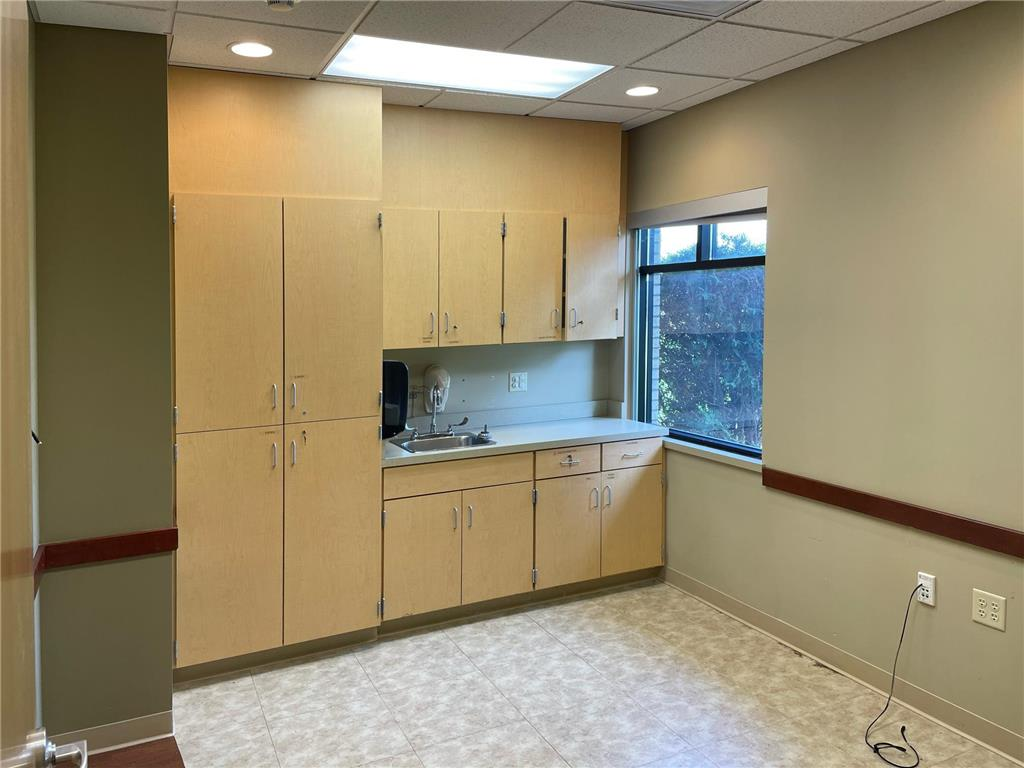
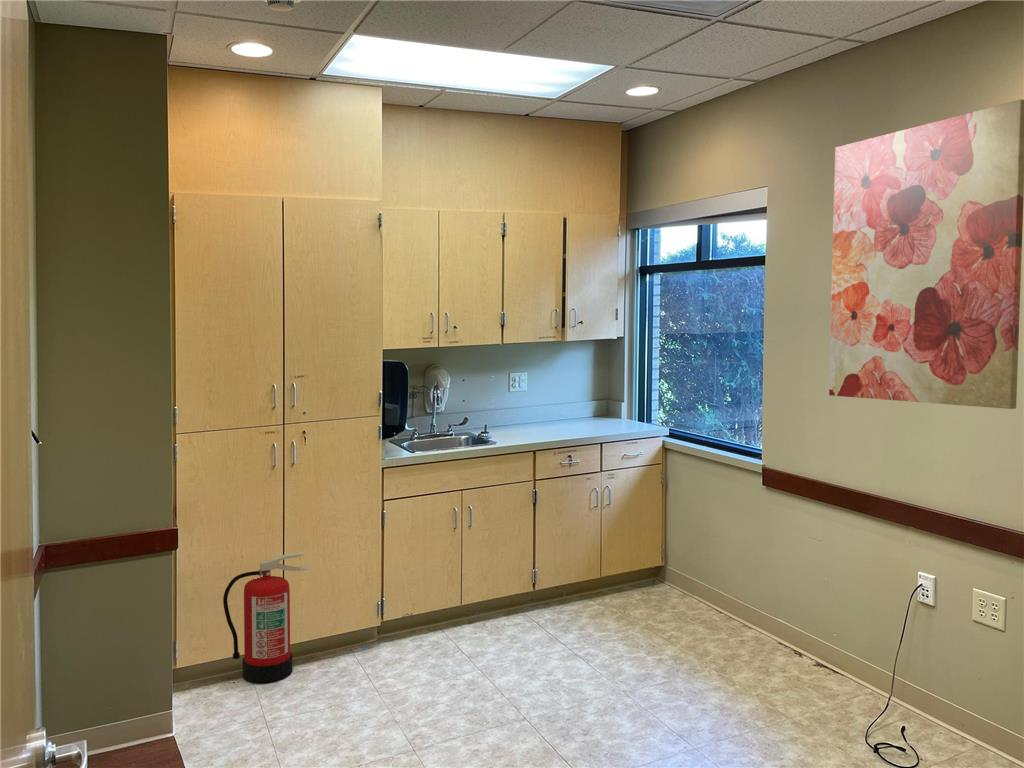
+ wall art [828,98,1024,410]
+ fire extinguisher [222,552,311,684]
